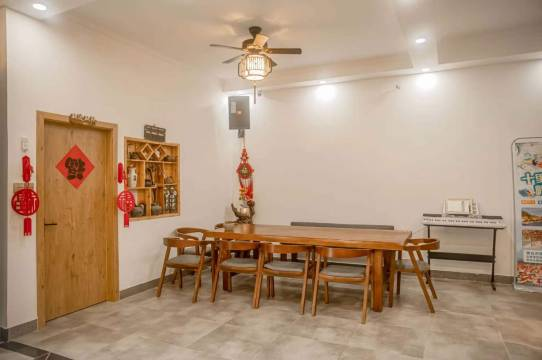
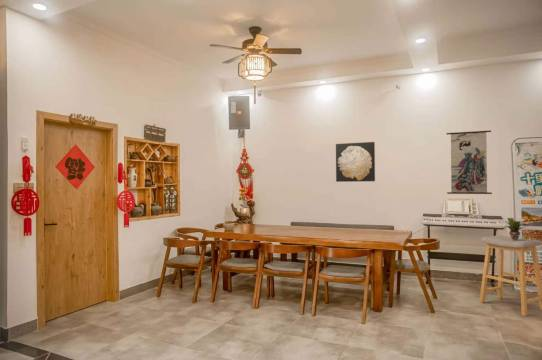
+ wall scroll [446,123,493,195]
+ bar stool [478,234,542,317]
+ potted plant [504,217,530,240]
+ wall art [335,141,376,183]
